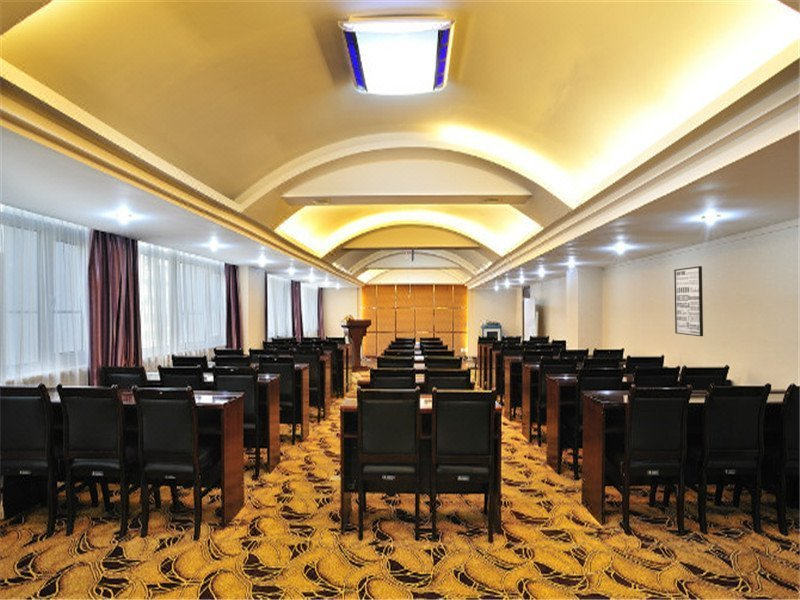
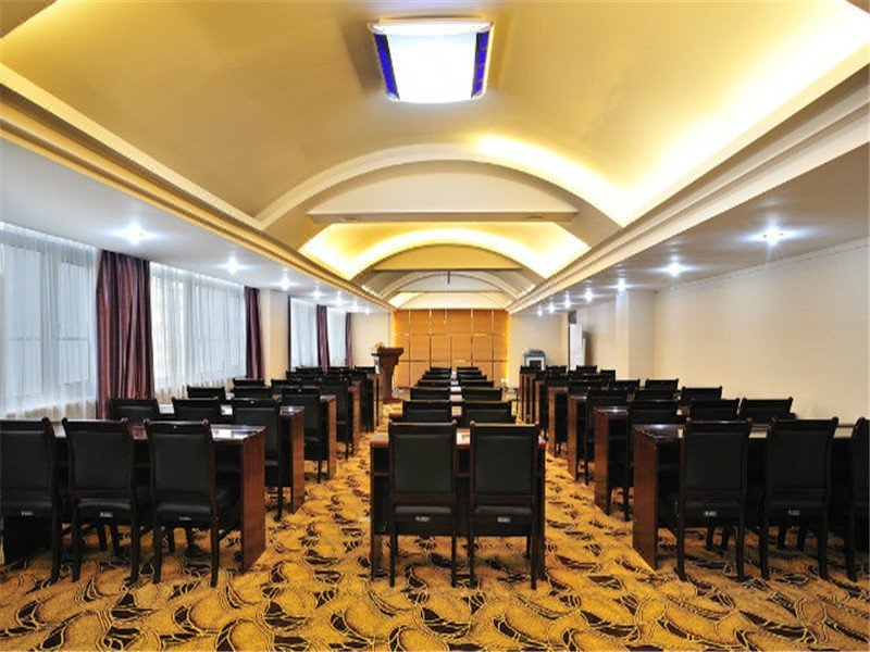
- wall art [673,265,704,337]
